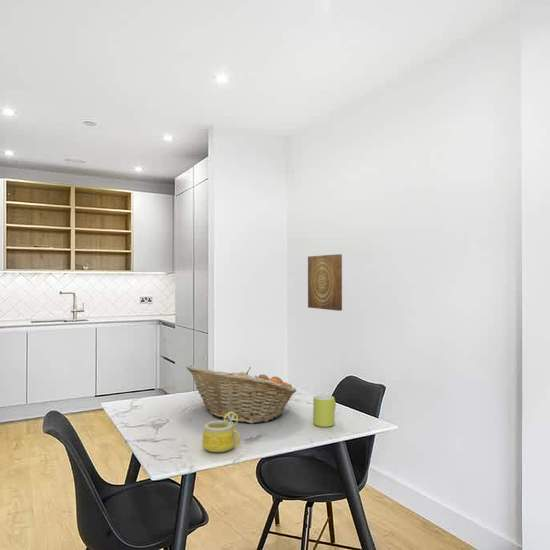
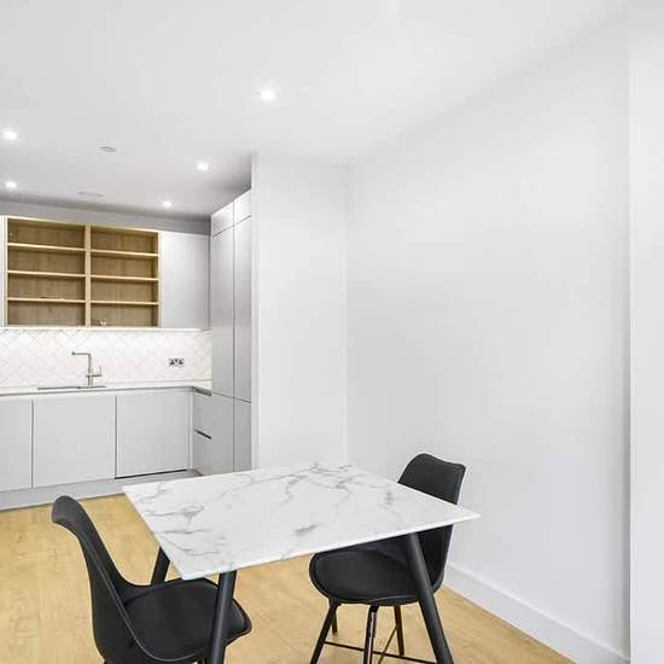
- mug [312,394,337,428]
- mug [201,412,241,453]
- fruit basket [185,364,298,424]
- wall art [307,253,343,312]
